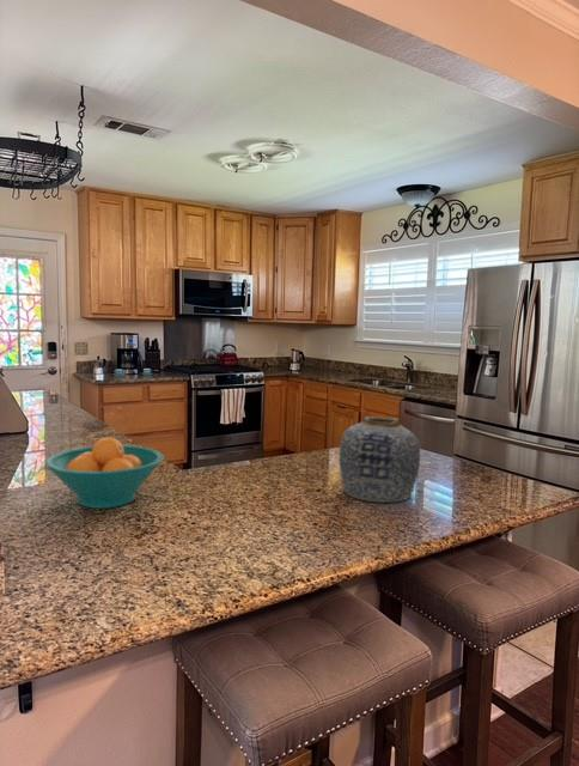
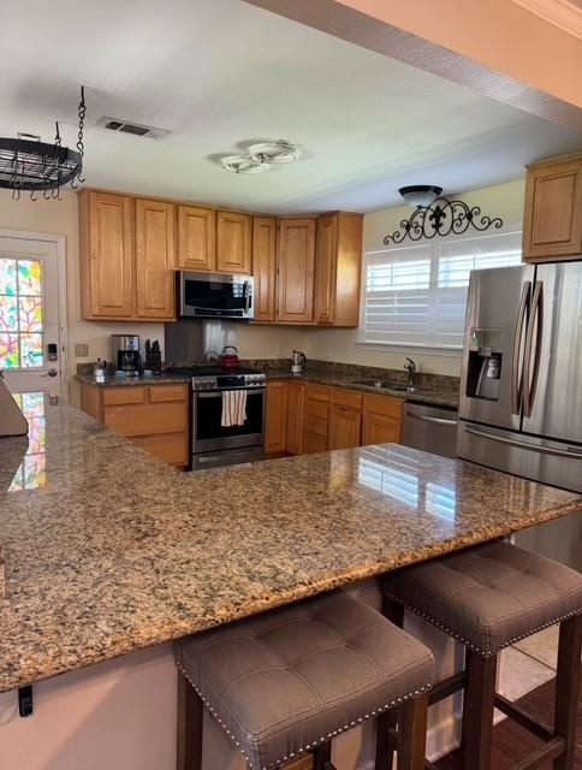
- fruit bowl [44,436,165,510]
- vase [339,415,421,504]
